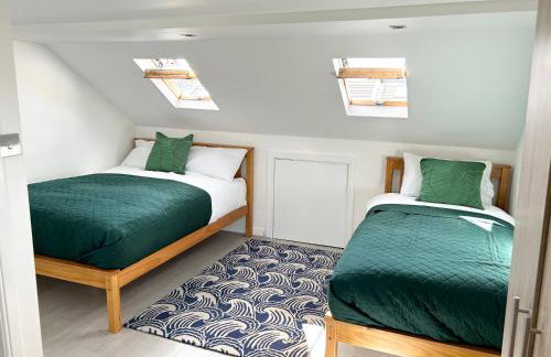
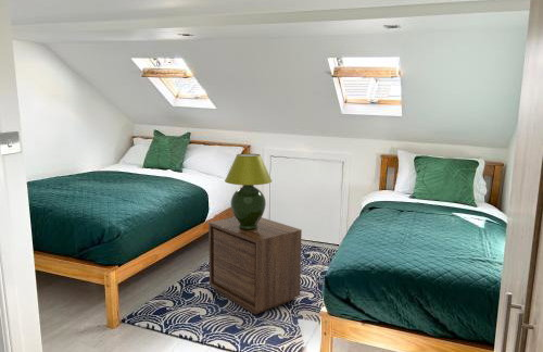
+ nightstand [207,216,303,315]
+ table lamp [224,152,273,230]
